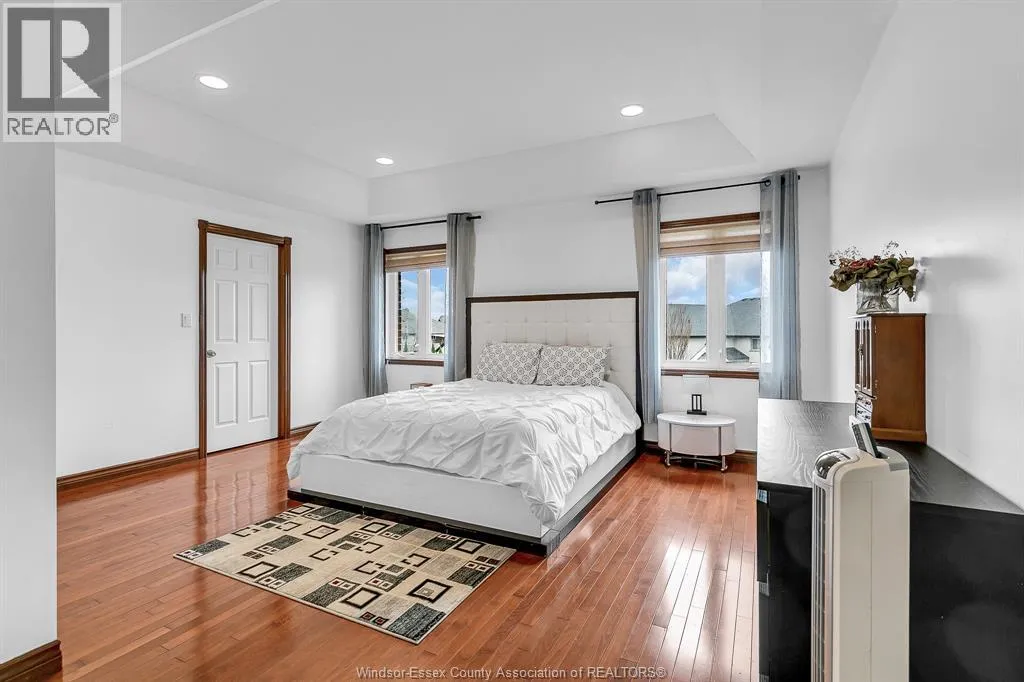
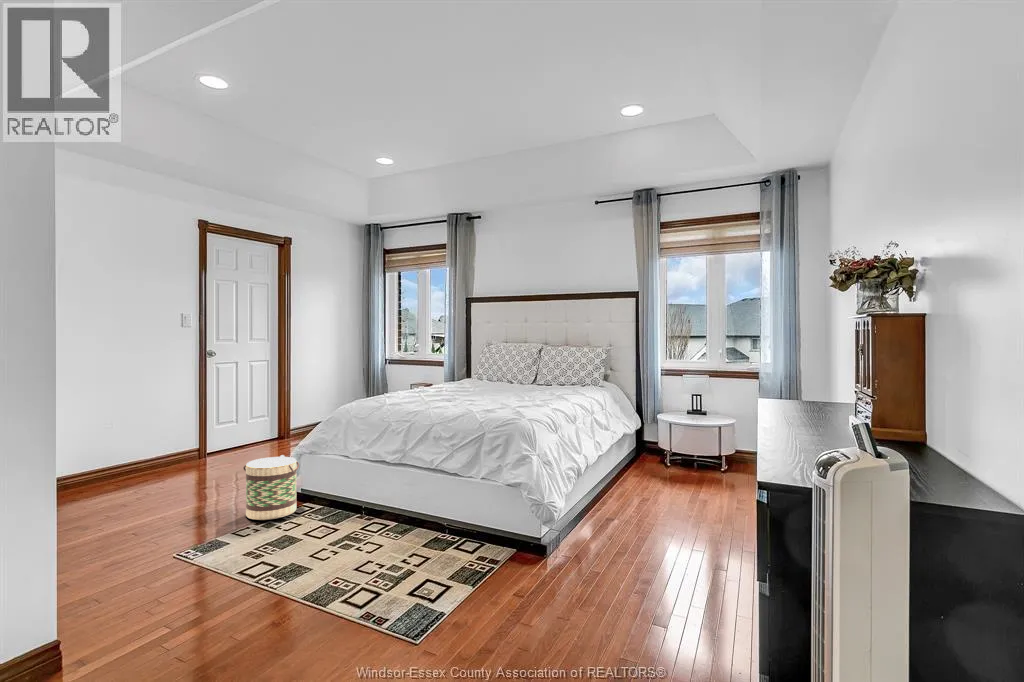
+ basket [242,454,300,521]
